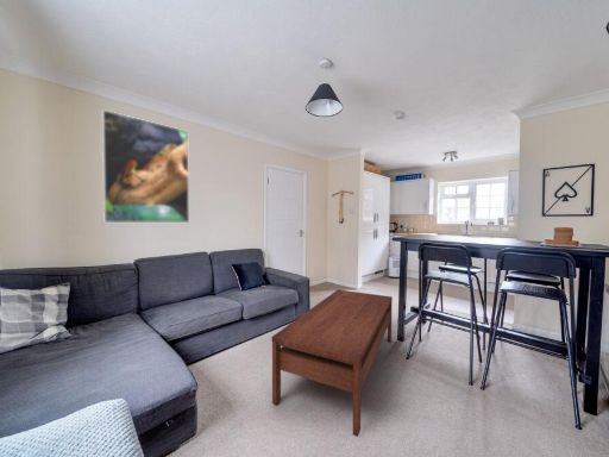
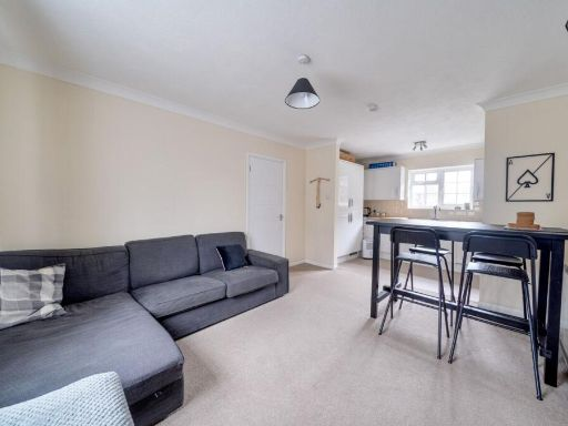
- coffee table [270,289,394,438]
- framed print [101,108,190,224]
